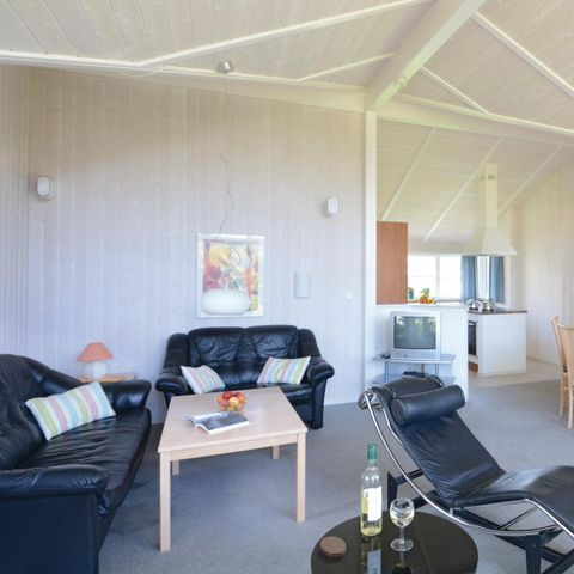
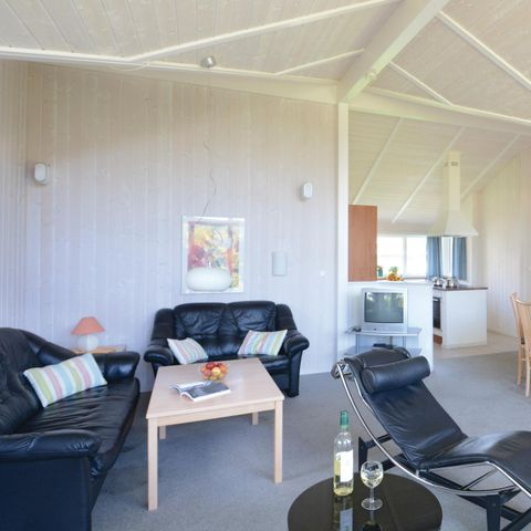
- coaster [319,535,347,558]
